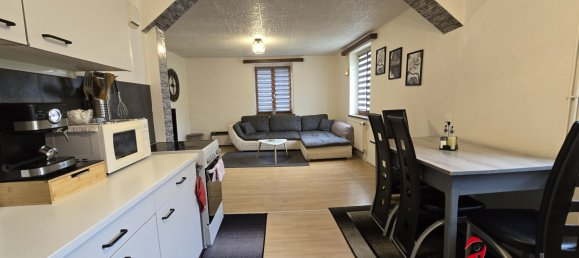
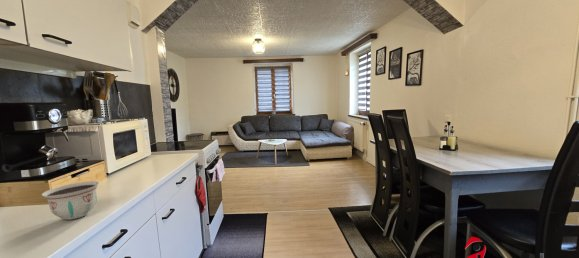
+ bowl [41,180,100,221]
